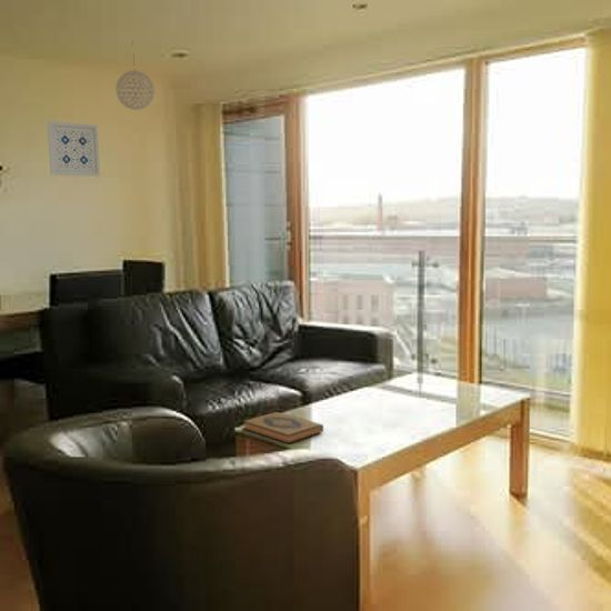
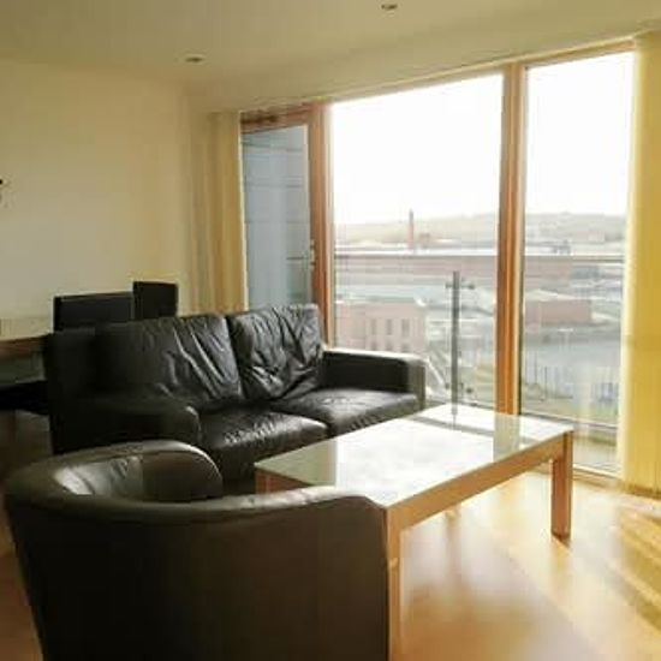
- wall art [46,120,101,178]
- pendant light [114,39,156,111]
- hardback book [241,411,324,444]
